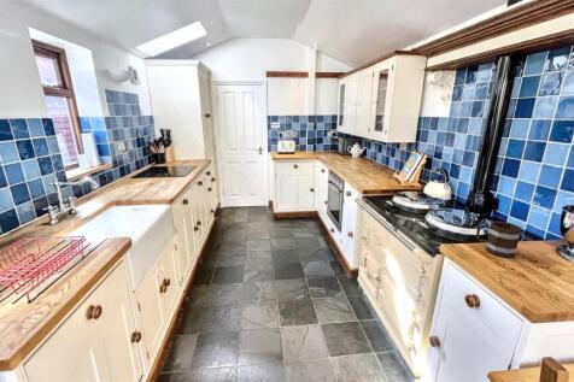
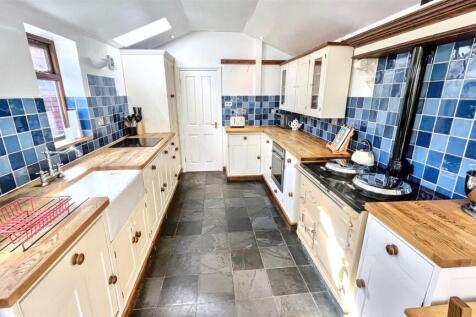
- mug [475,221,522,259]
